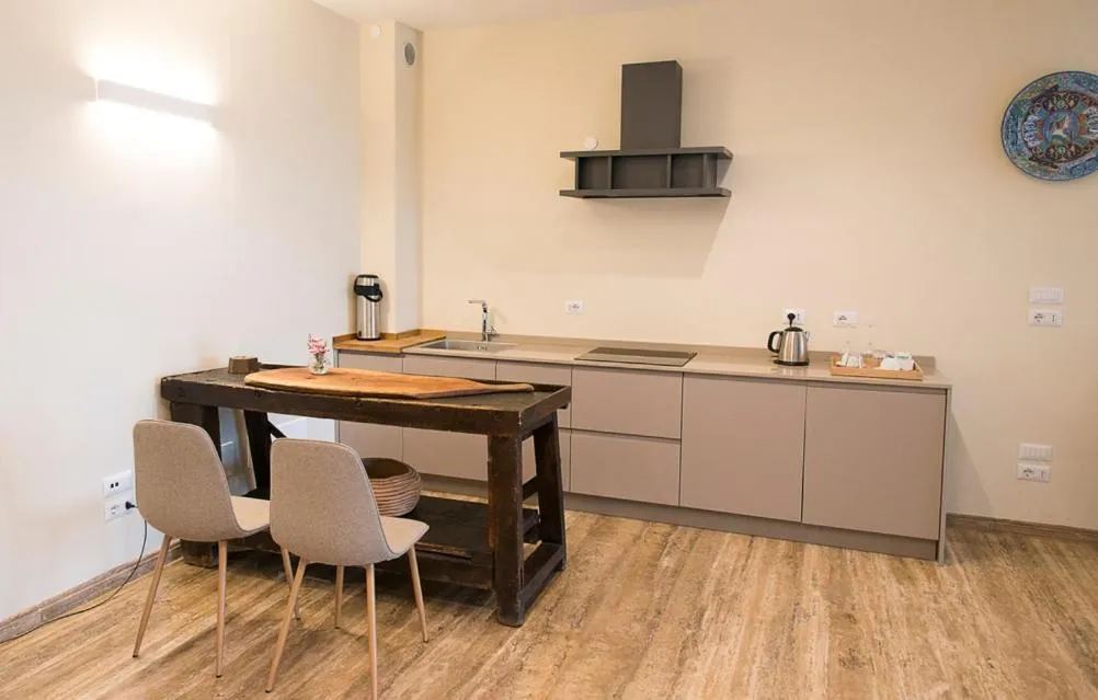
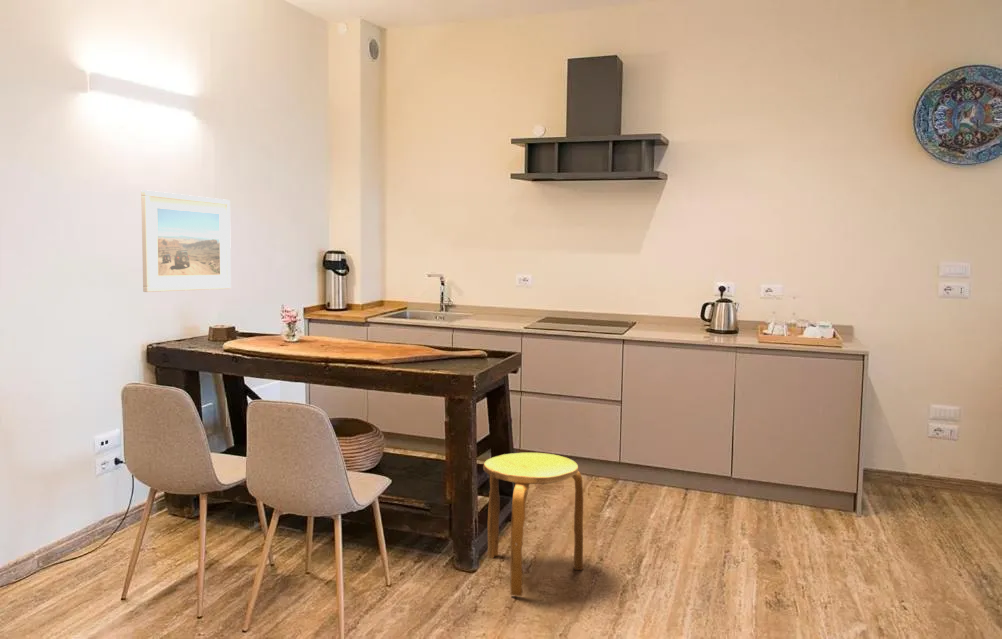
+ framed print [140,189,232,293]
+ stool [482,452,584,597]
